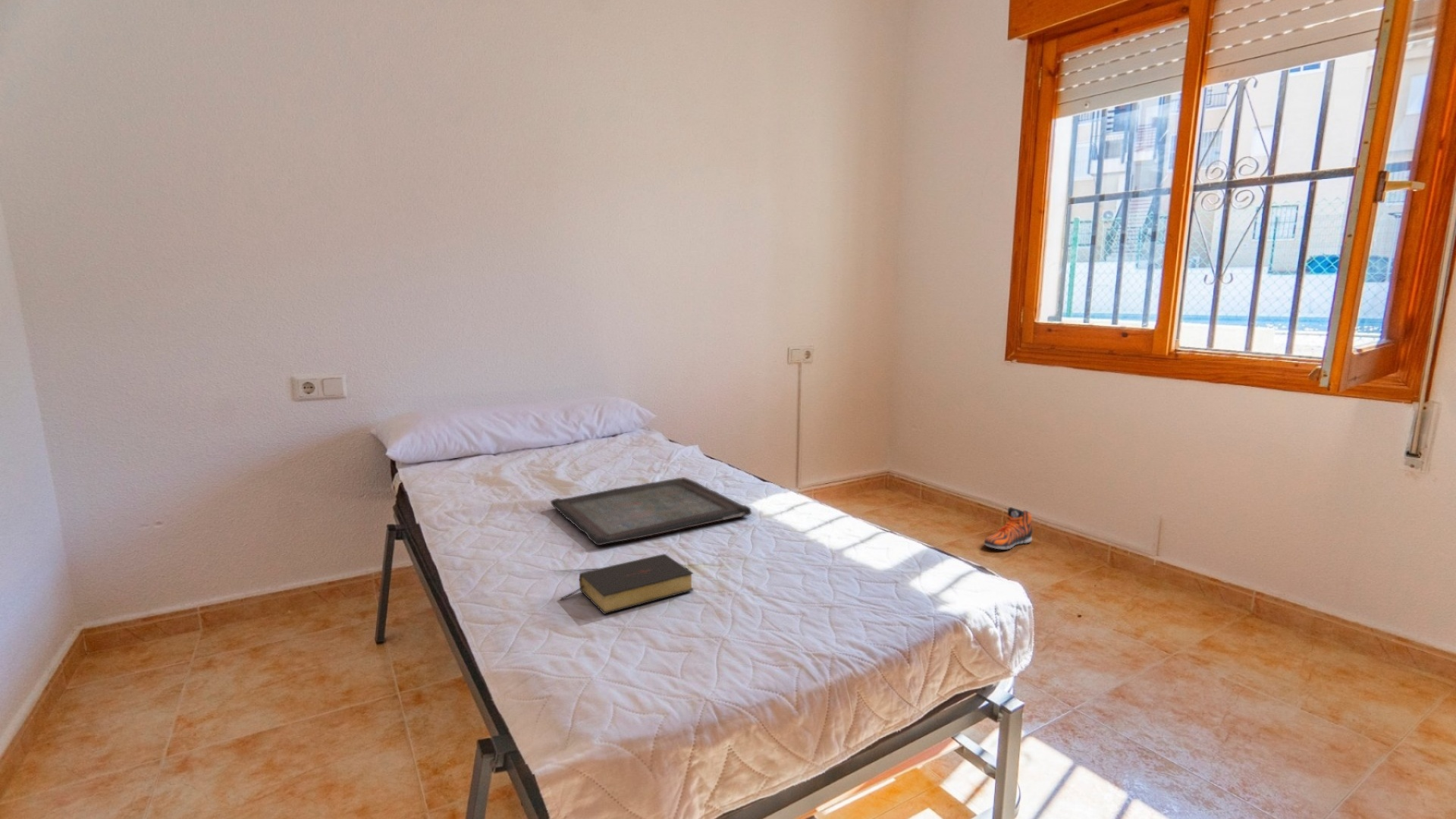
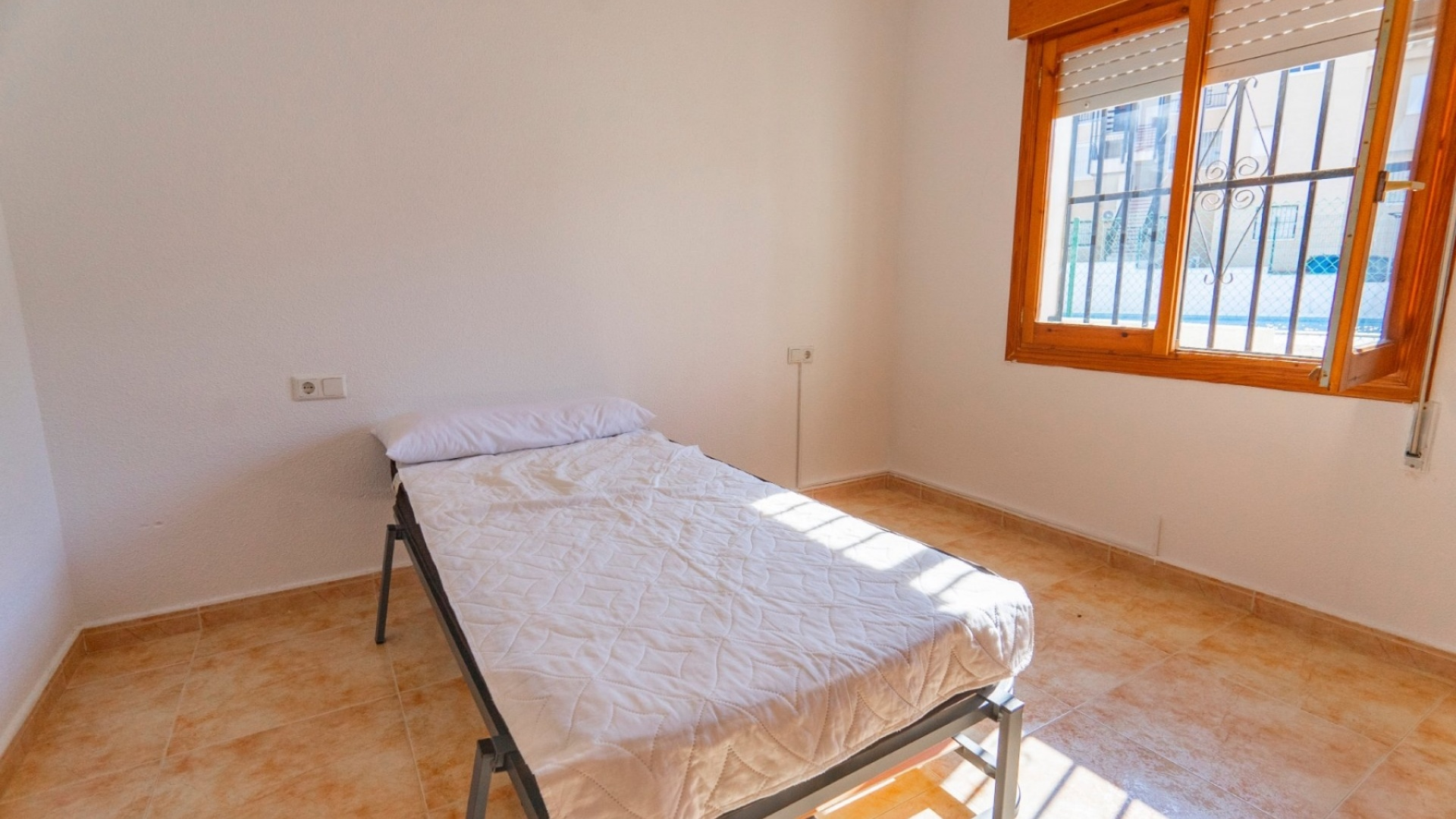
- bible [559,553,695,615]
- serving tray [550,476,752,546]
- sneaker [984,507,1034,551]
